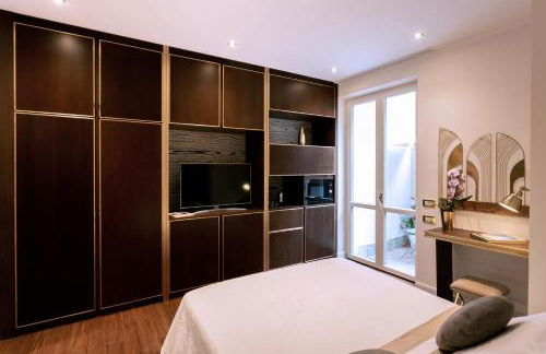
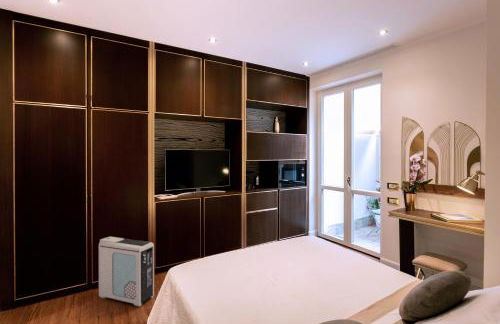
+ air purifier [98,236,155,307]
